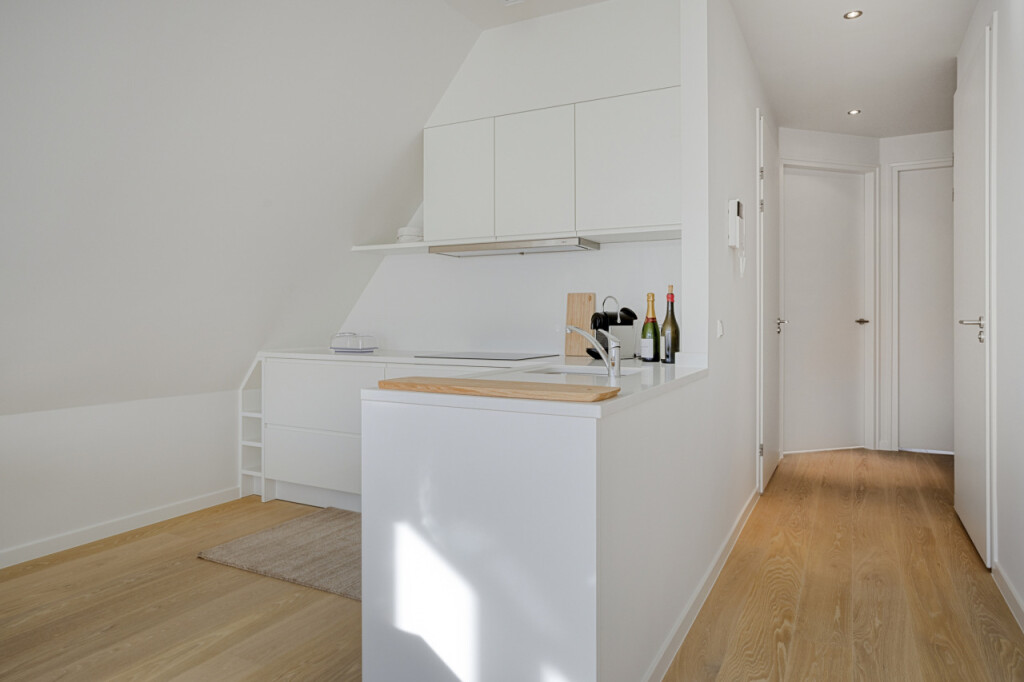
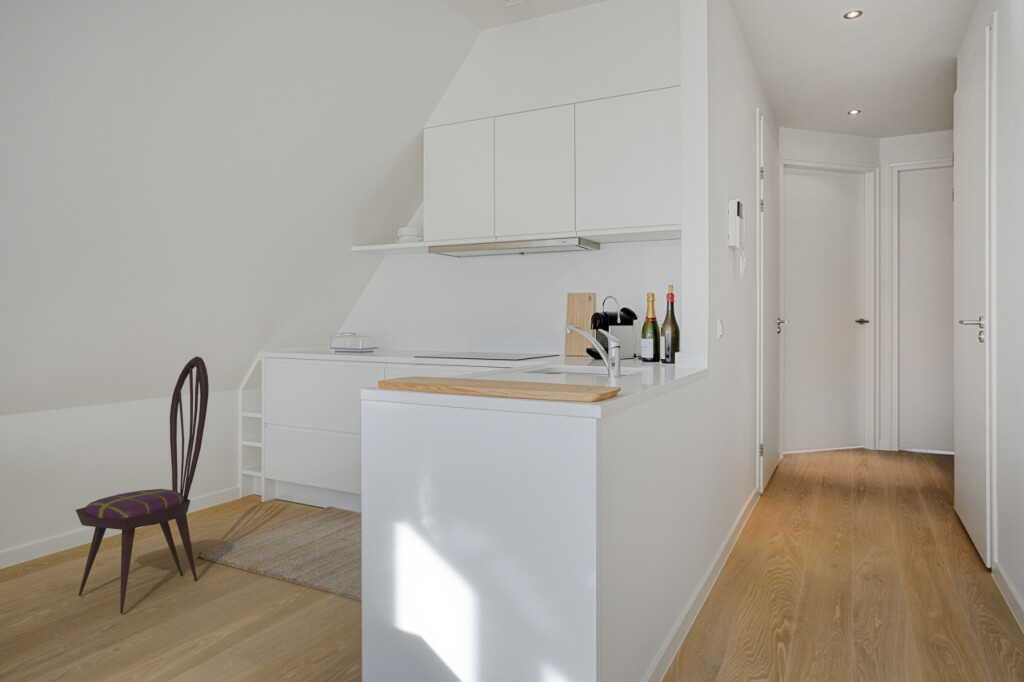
+ dining chair [75,355,210,615]
